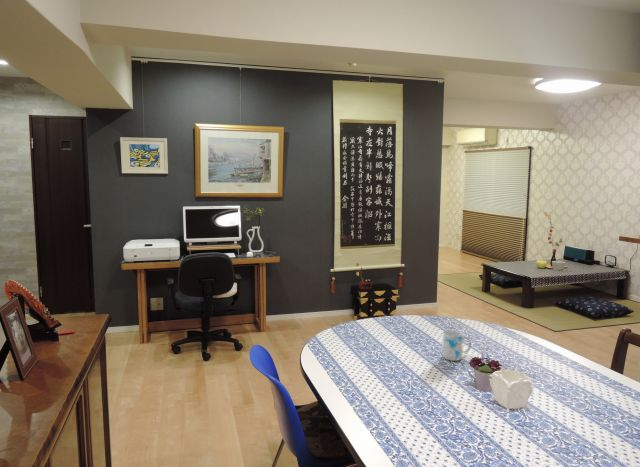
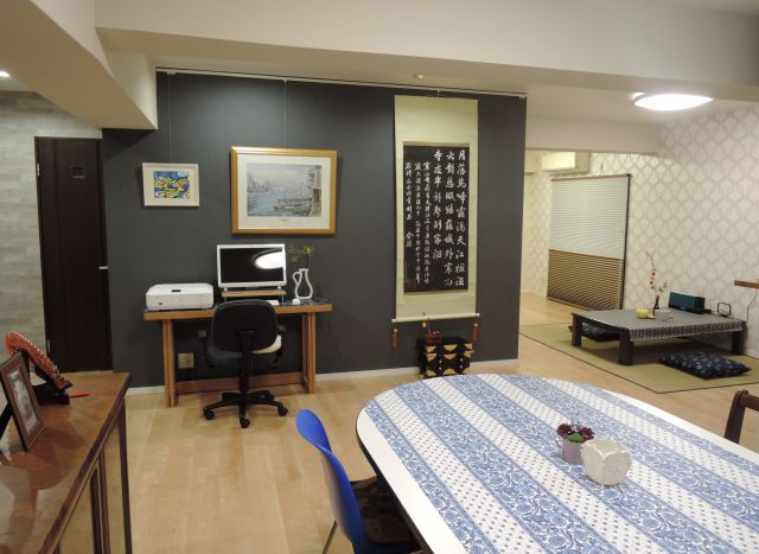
- mug [441,329,472,362]
